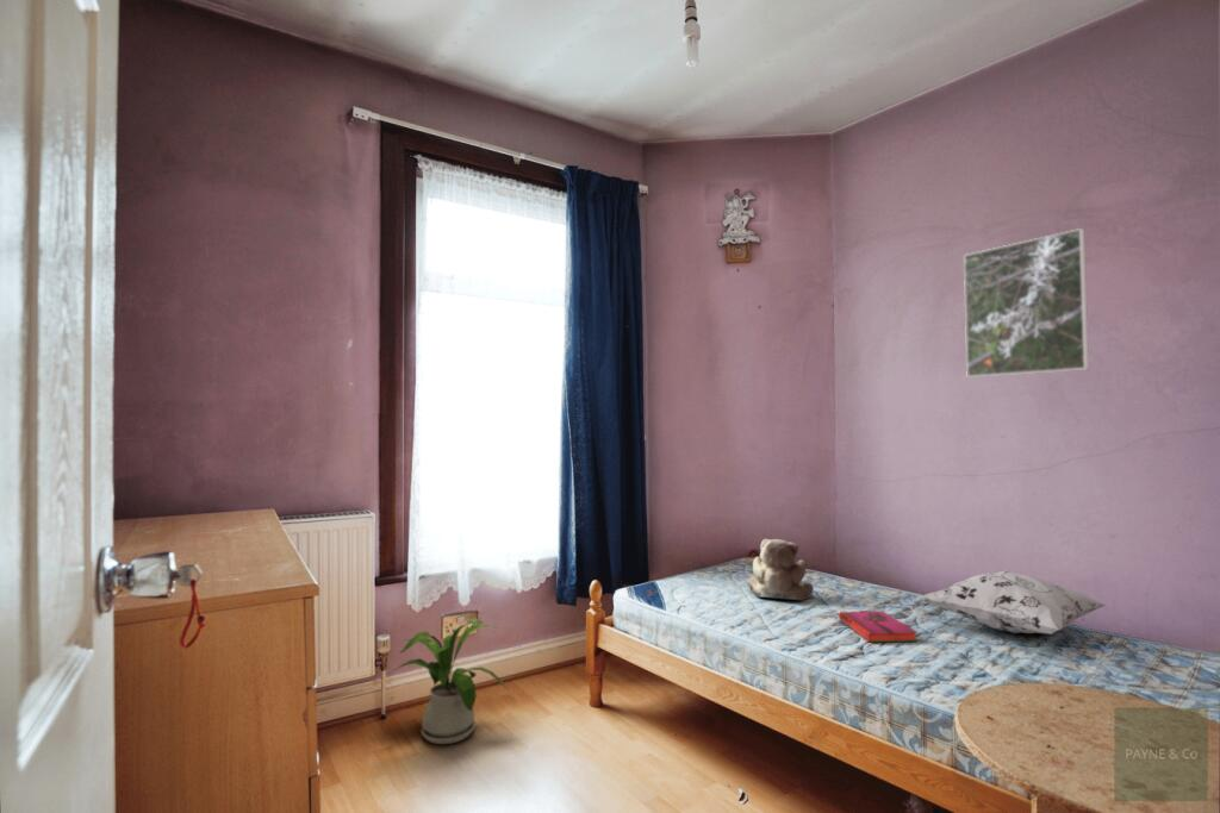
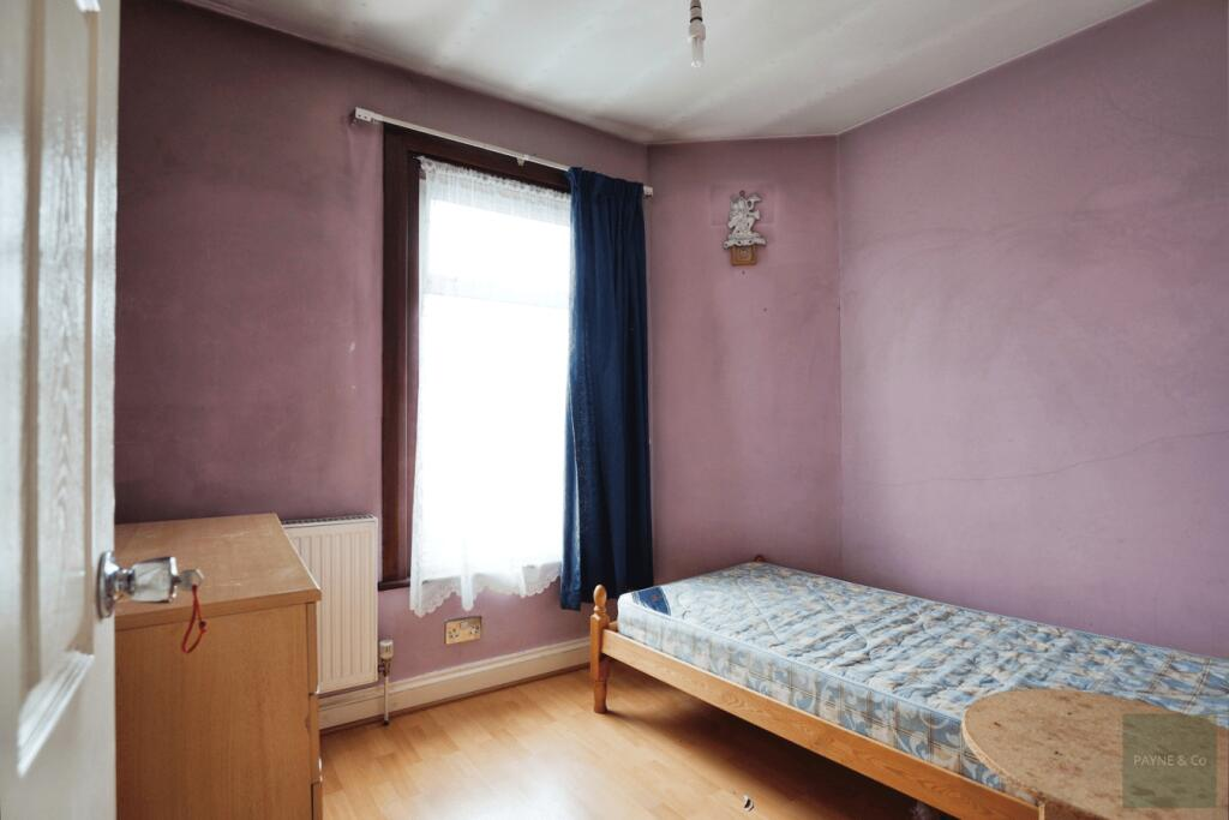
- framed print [963,227,1090,379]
- house plant [386,618,509,745]
- hardback book [838,609,919,644]
- decorative pillow [919,569,1109,636]
- teddy bear [746,538,815,601]
